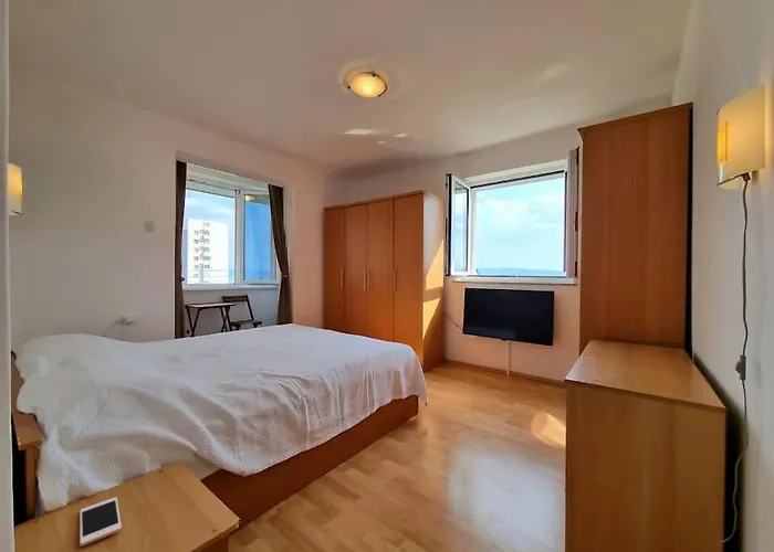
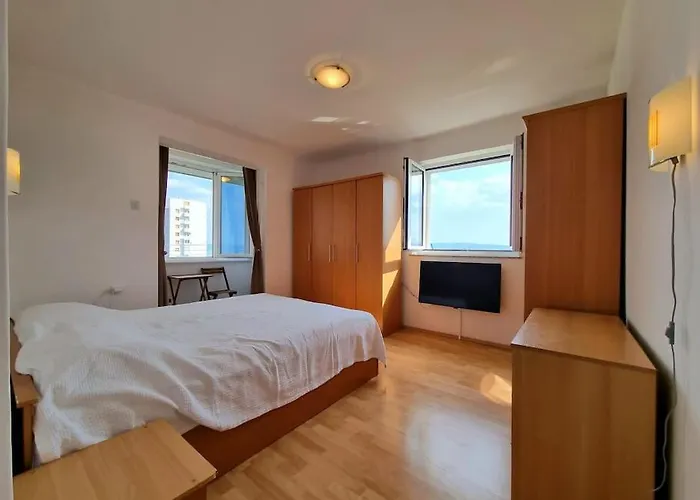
- cell phone [79,497,123,548]
